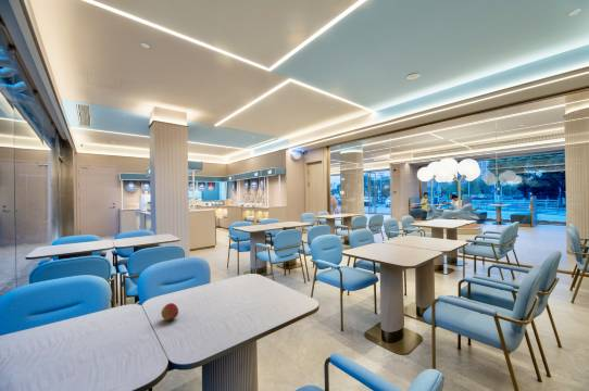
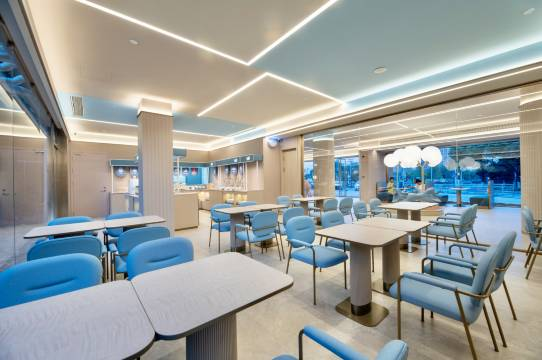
- apple [160,302,179,321]
